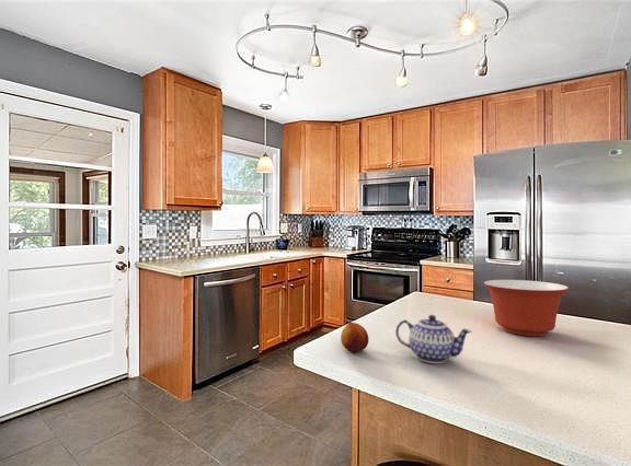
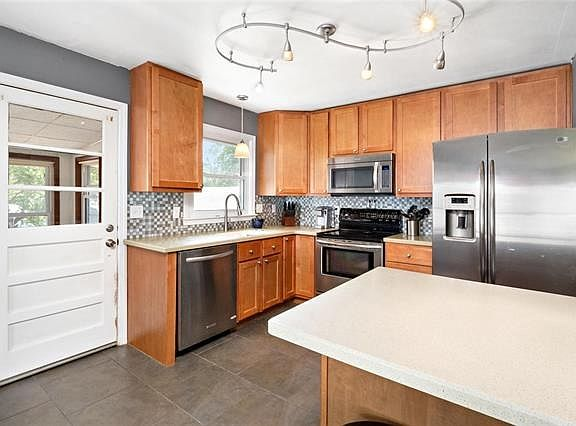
- mixing bowl [483,279,570,337]
- fruit [340,322,369,353]
- teapot [394,314,472,364]
